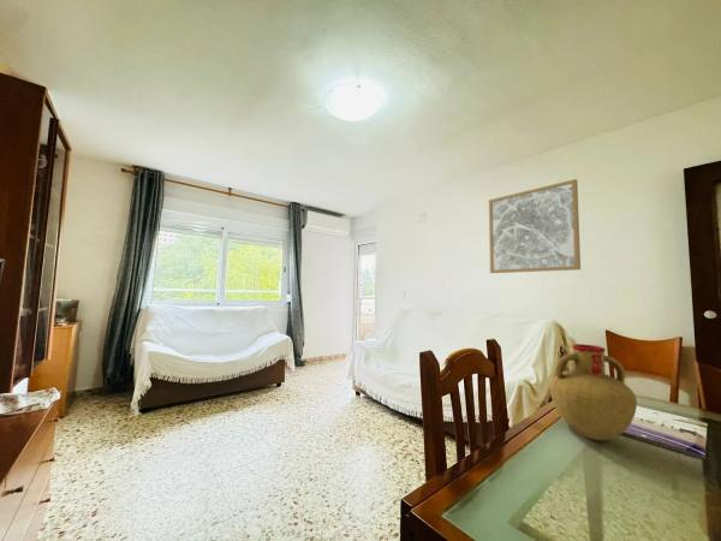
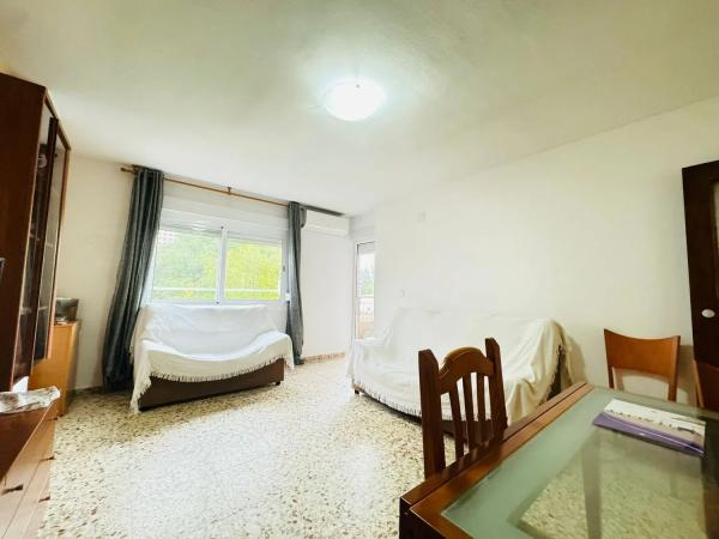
- wall art [488,178,582,274]
- vase [549,343,638,441]
